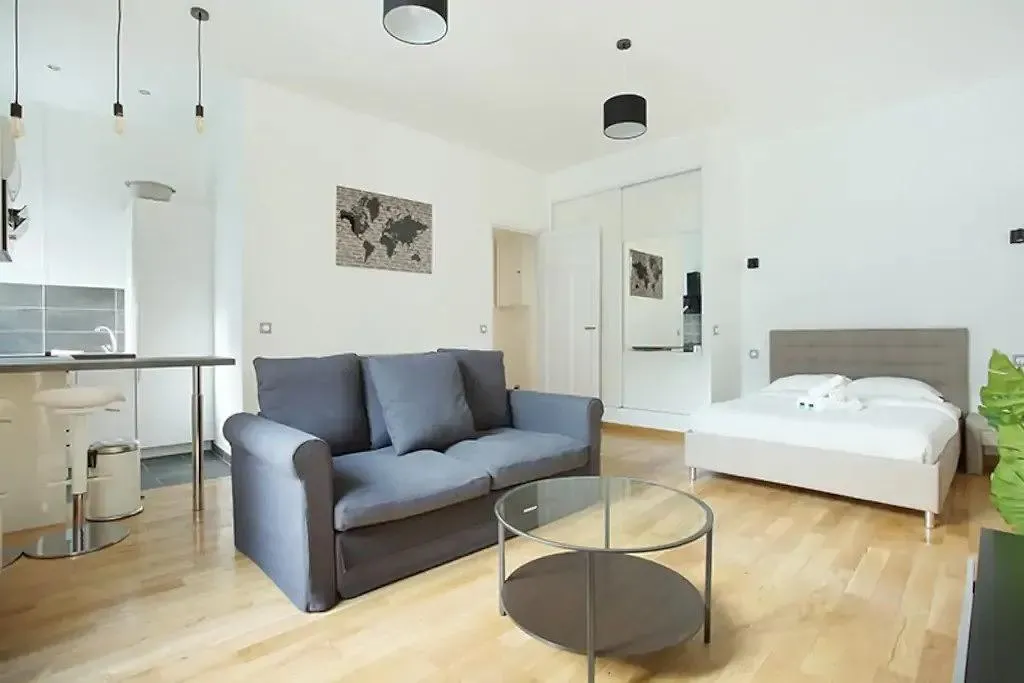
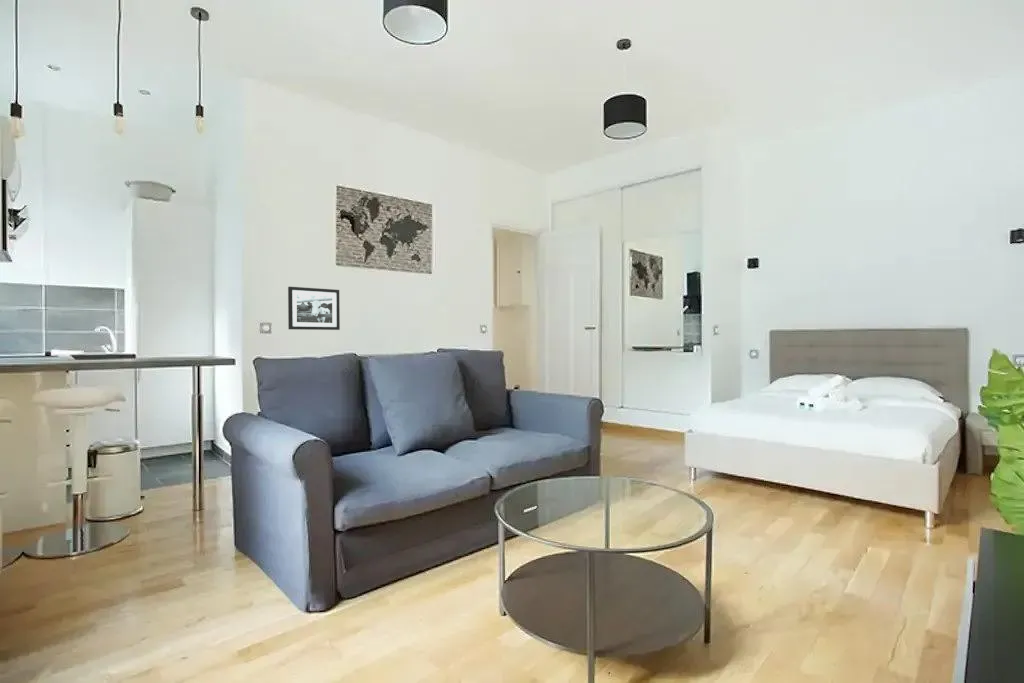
+ picture frame [287,286,341,331]
